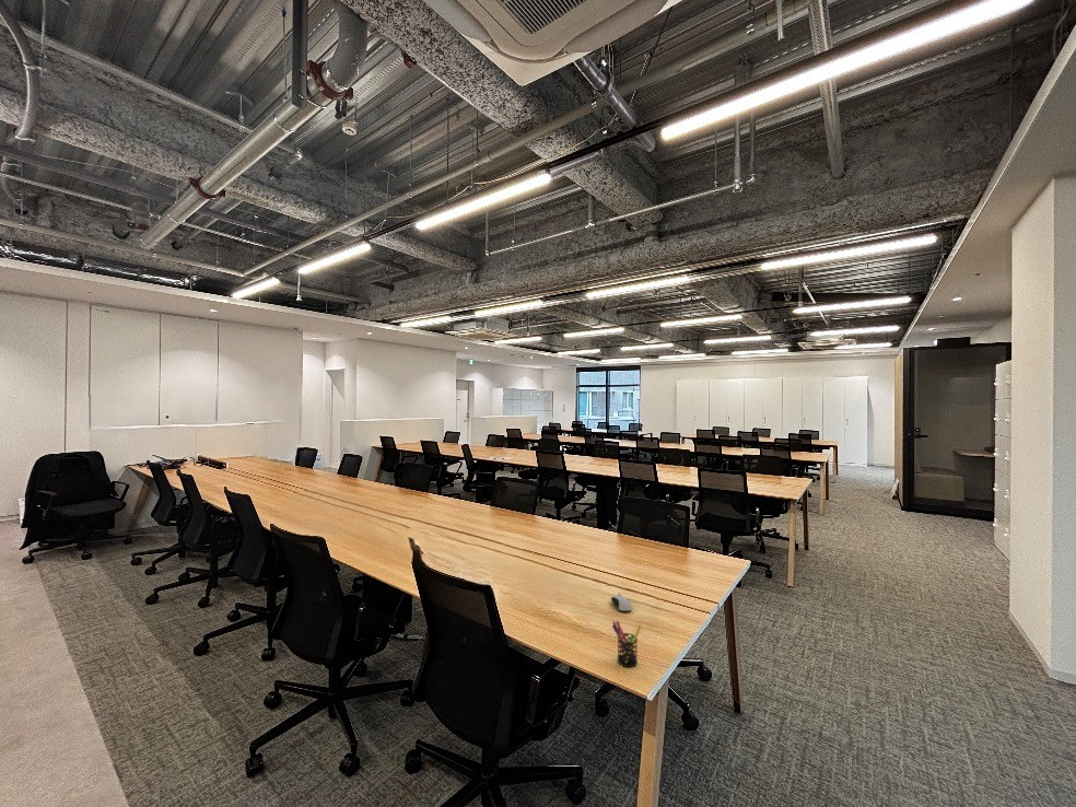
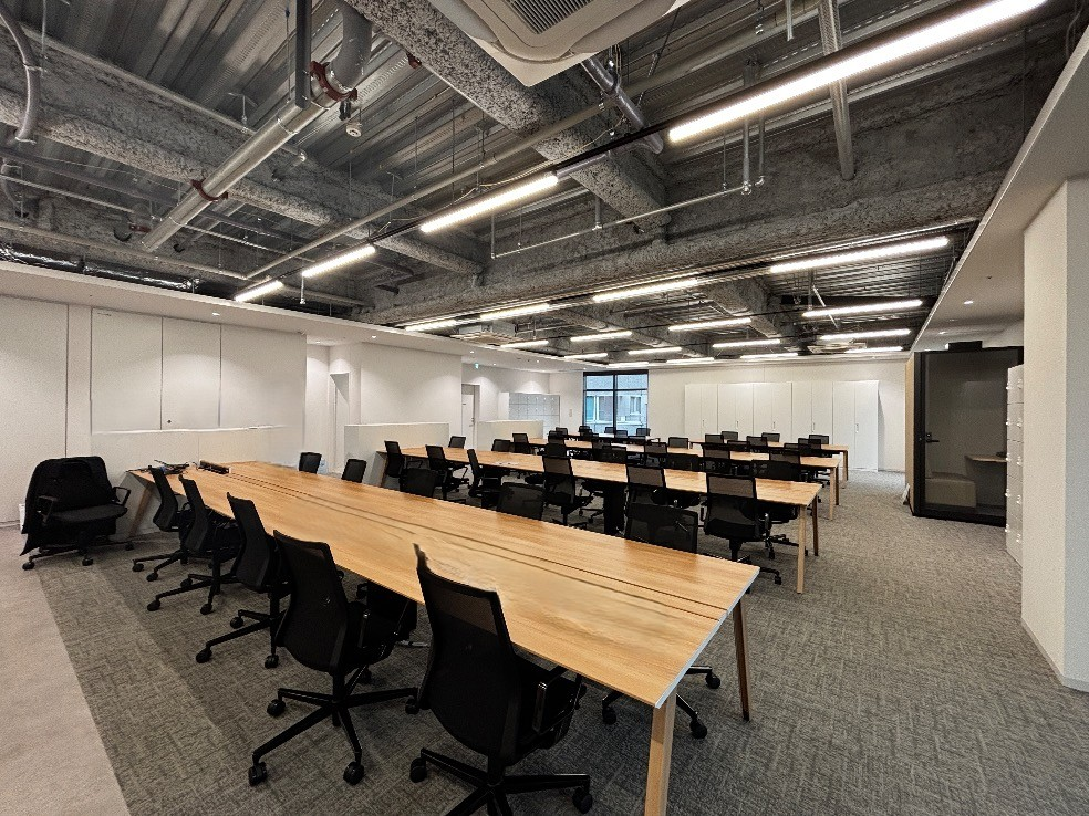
- computer mouse [610,593,633,613]
- pen holder [611,620,643,668]
